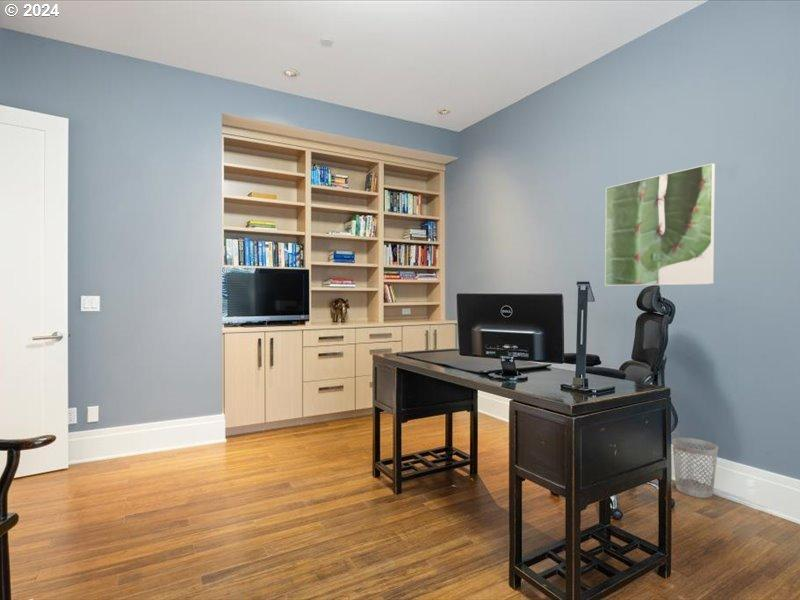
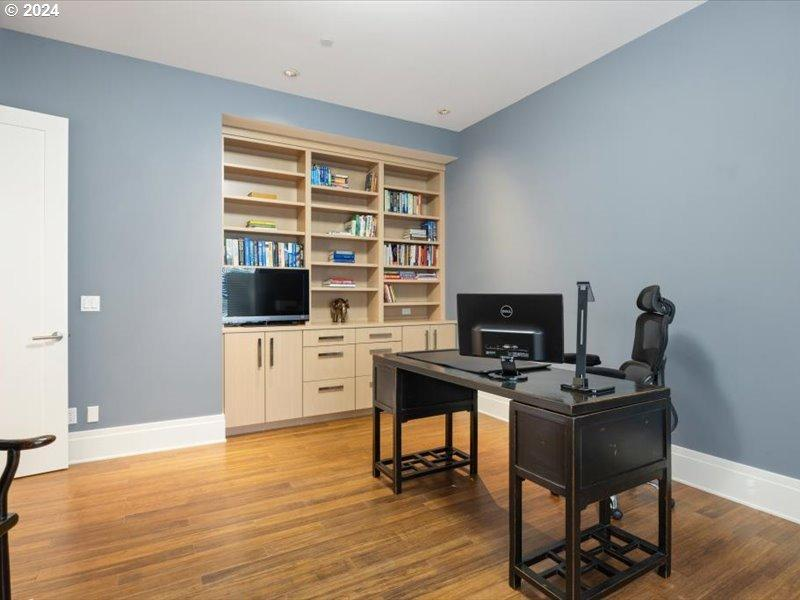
- wastebasket [671,437,719,499]
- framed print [604,162,716,287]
